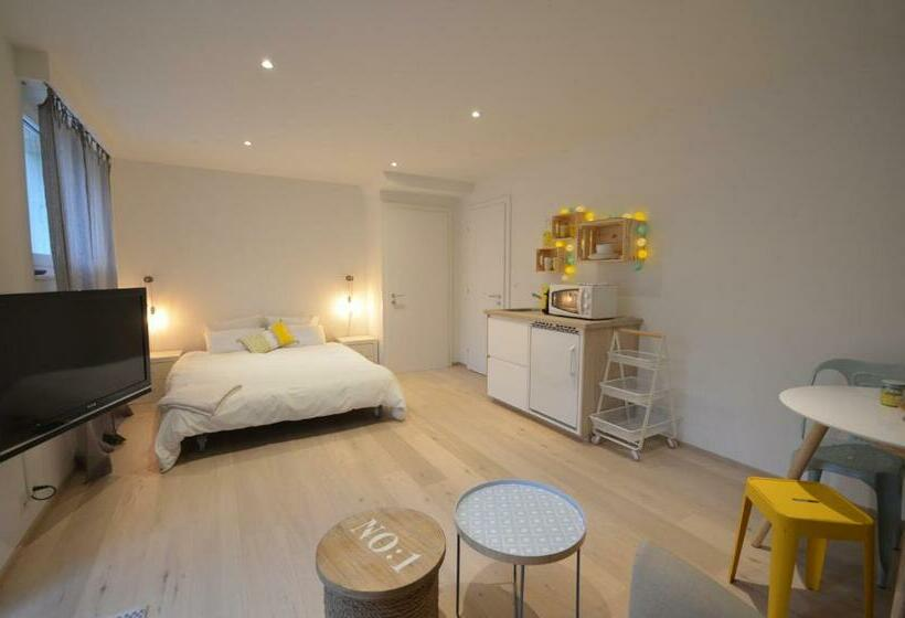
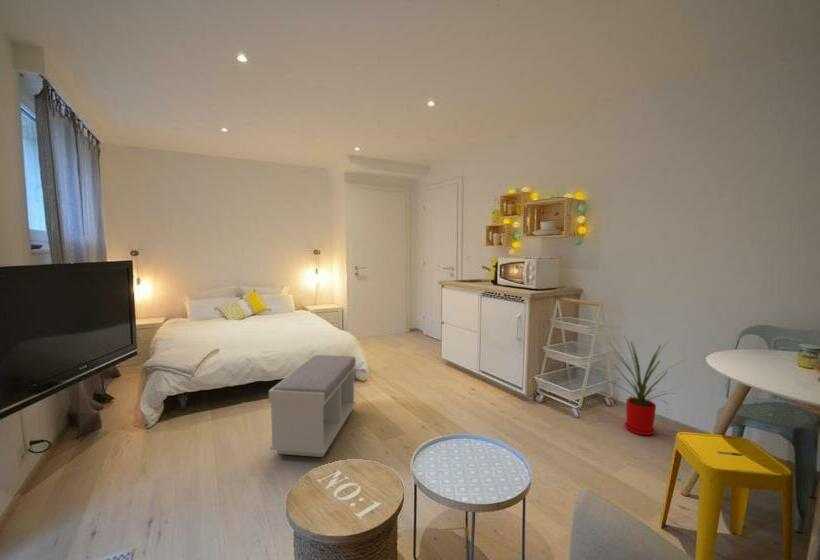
+ bench [268,354,357,458]
+ house plant [601,334,688,436]
